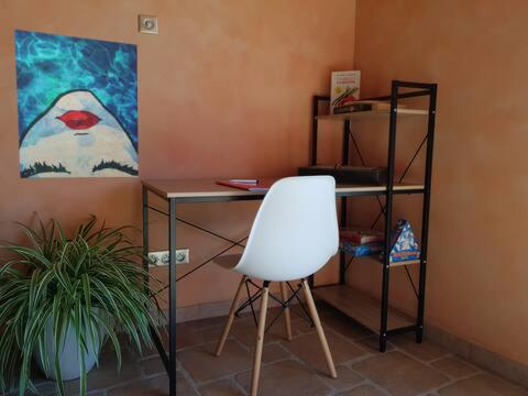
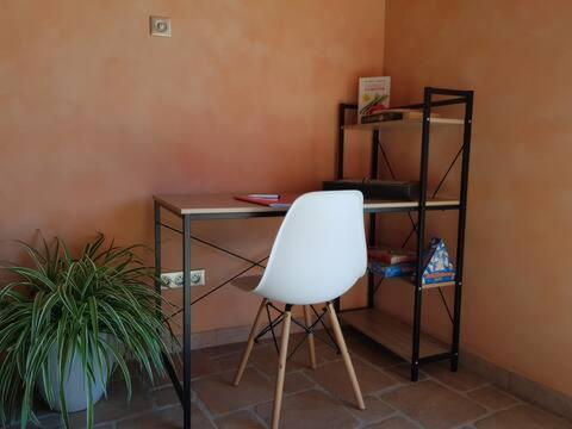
- wall art [13,29,140,179]
